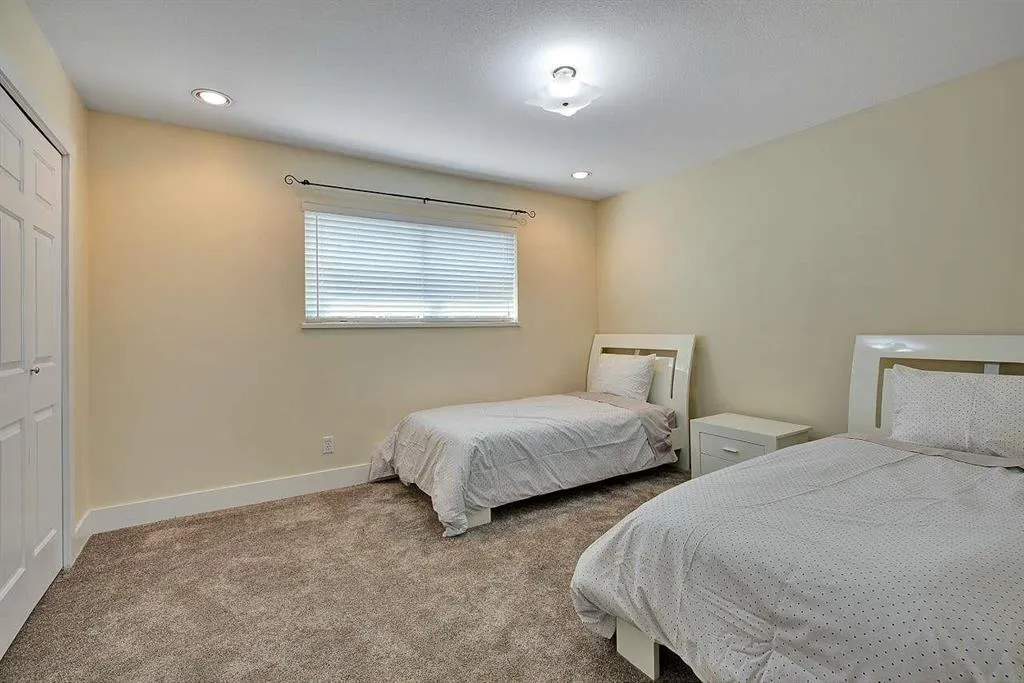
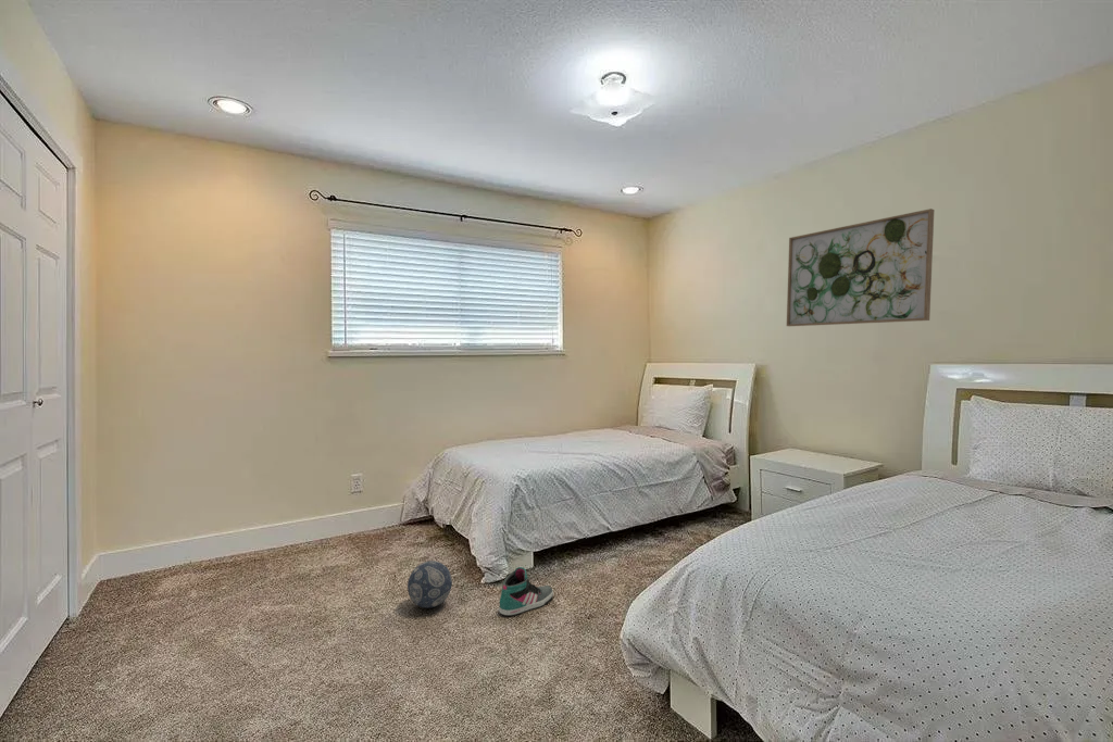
+ sneaker [498,566,554,617]
+ decorative ball [407,559,453,609]
+ wall art [786,207,935,327]
